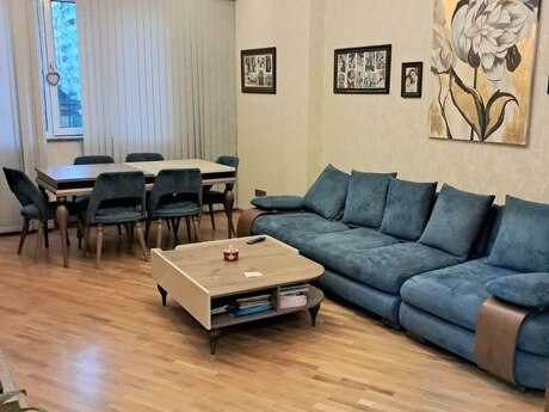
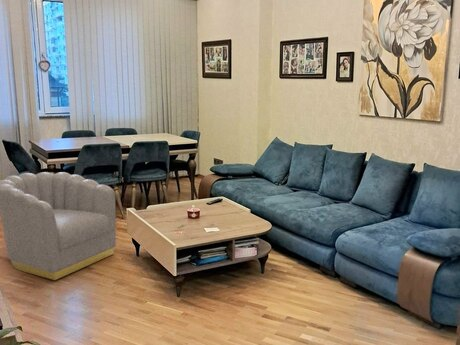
+ armchair [0,171,117,281]
